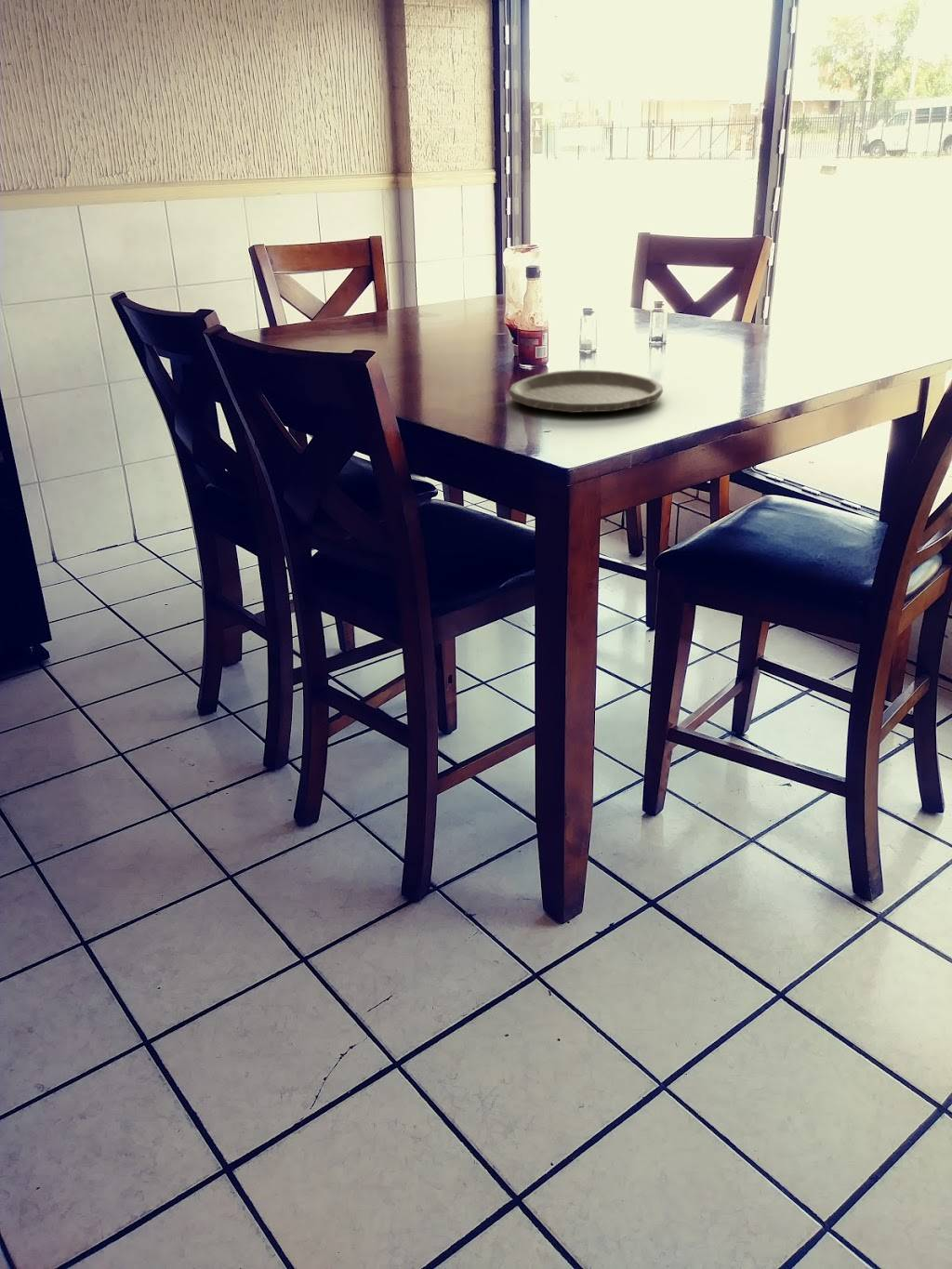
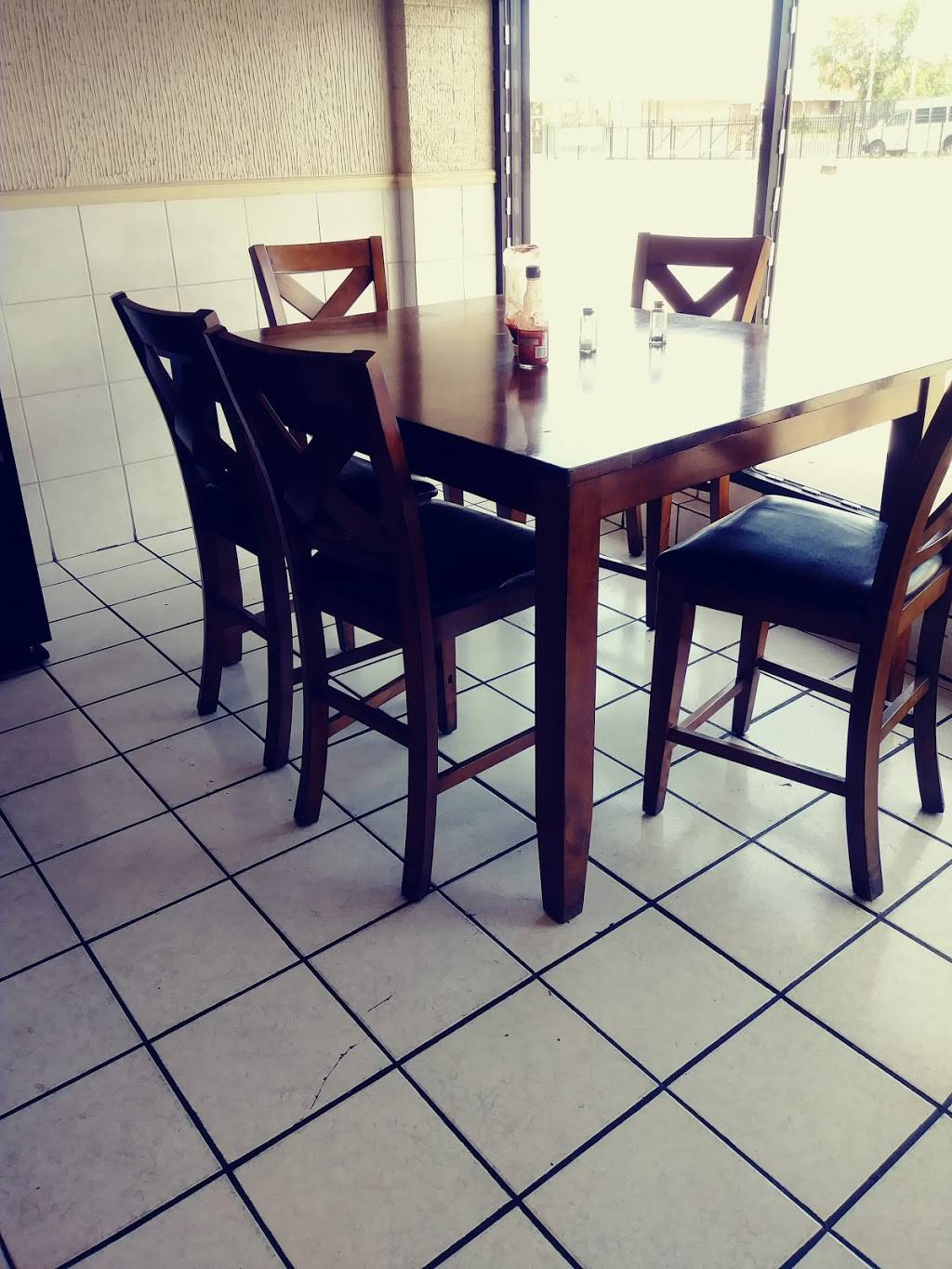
- plate [508,369,664,414]
